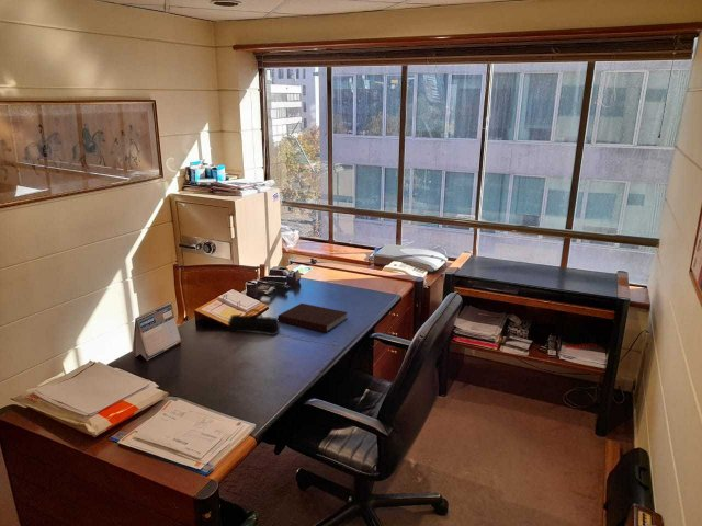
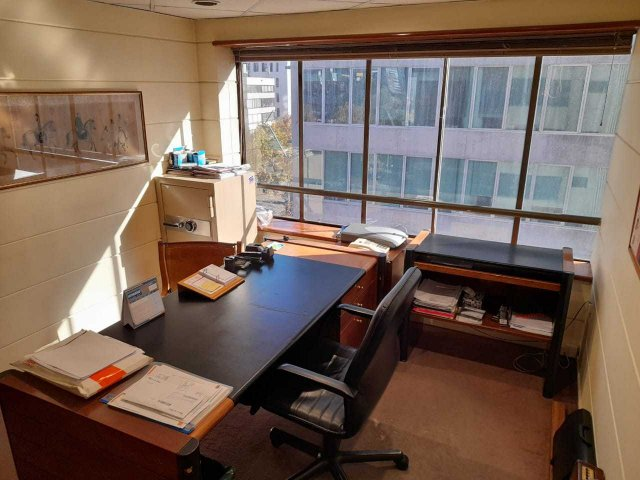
- notebook [276,302,349,333]
- pencil case [227,308,281,336]
